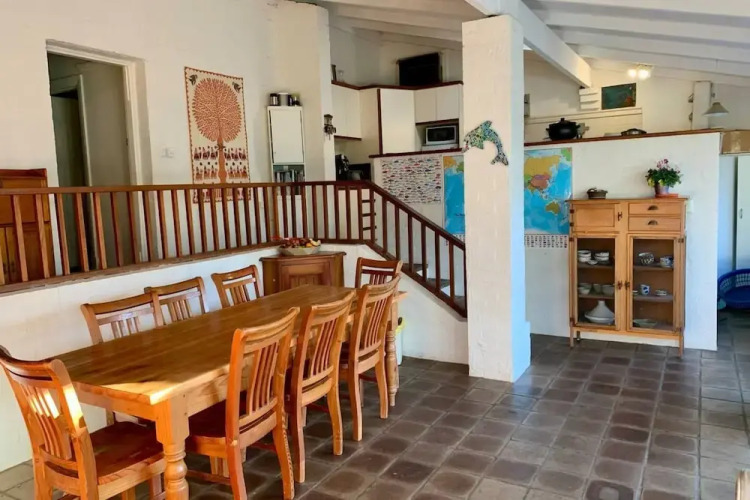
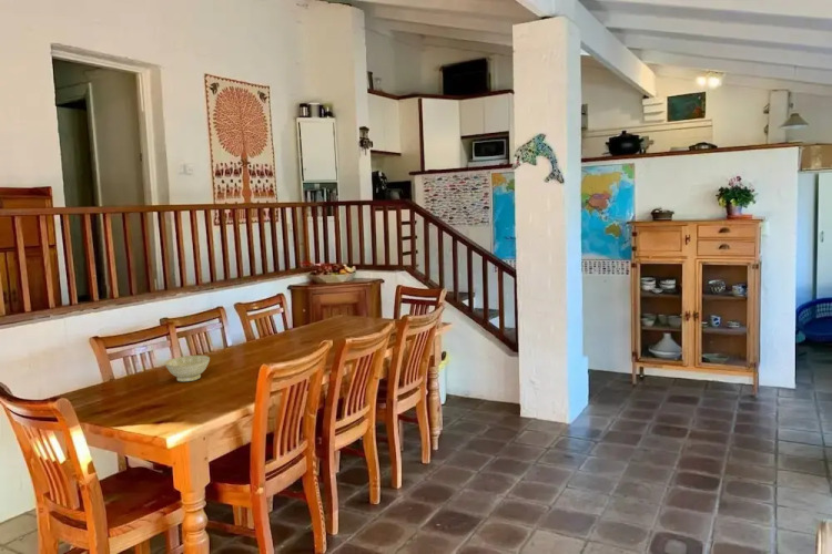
+ bowl [164,355,211,382]
